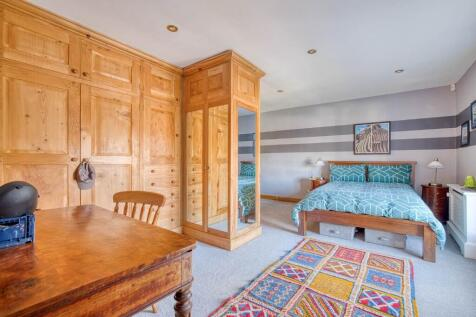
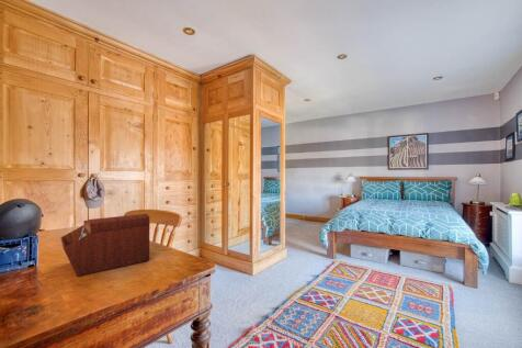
+ sewing box [60,213,150,278]
